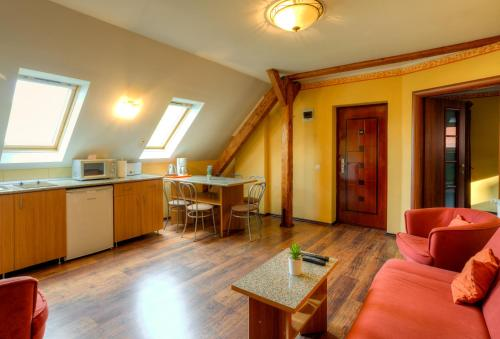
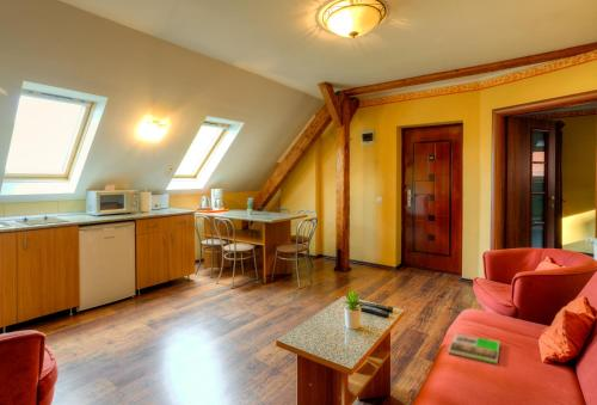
+ magazine [447,332,501,366]
